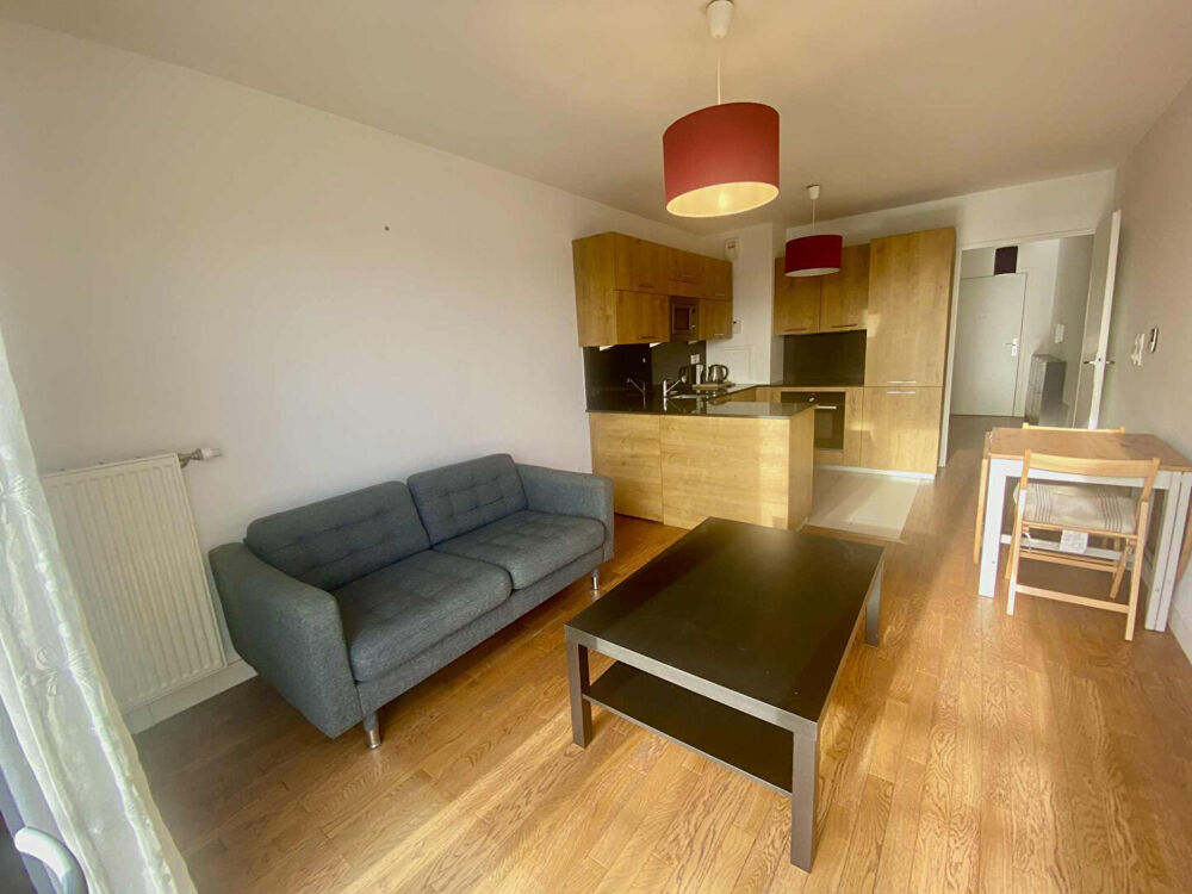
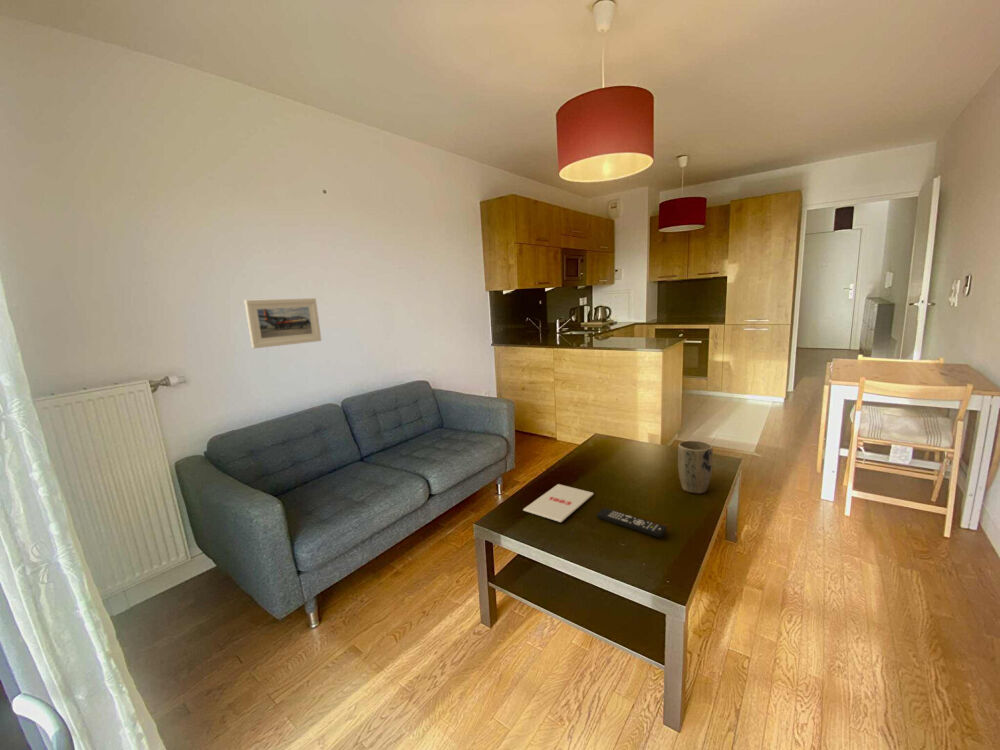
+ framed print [243,297,322,349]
+ remote control [596,507,667,539]
+ plant pot [677,440,714,495]
+ magazine [522,483,595,523]
